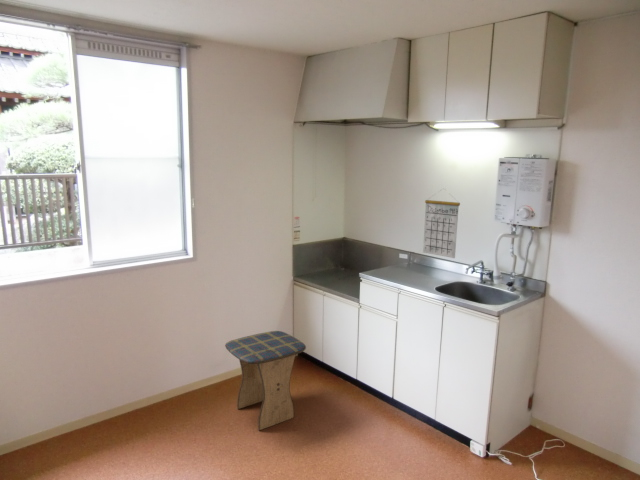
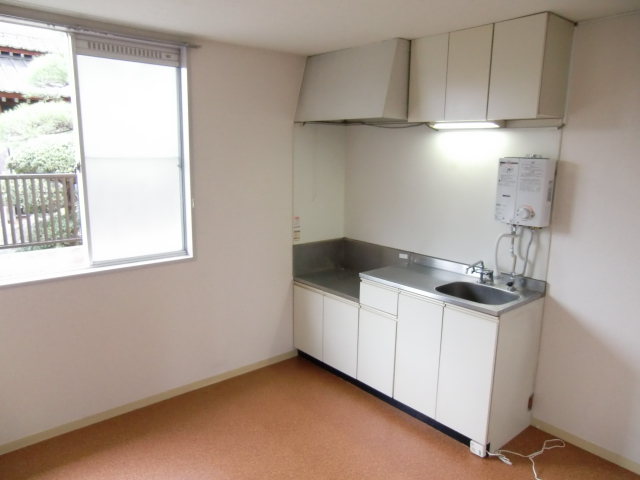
- calendar [422,187,461,259]
- stool [224,330,307,431]
